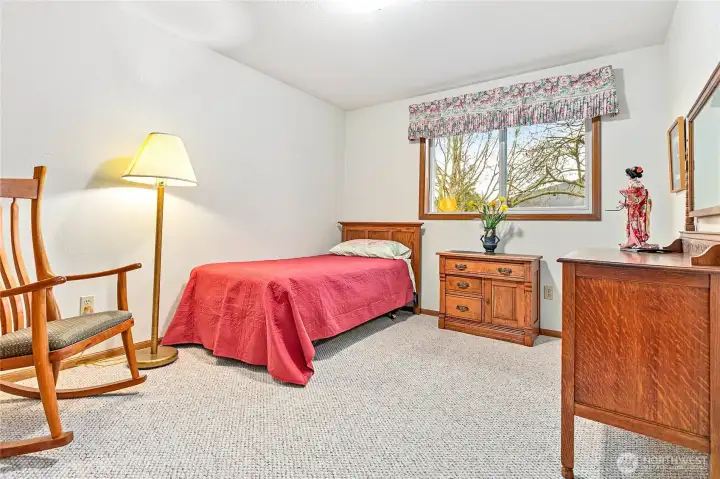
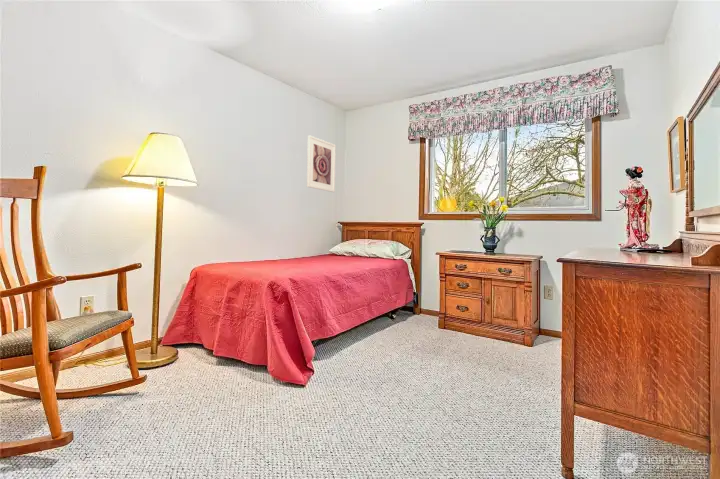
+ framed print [306,134,337,193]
